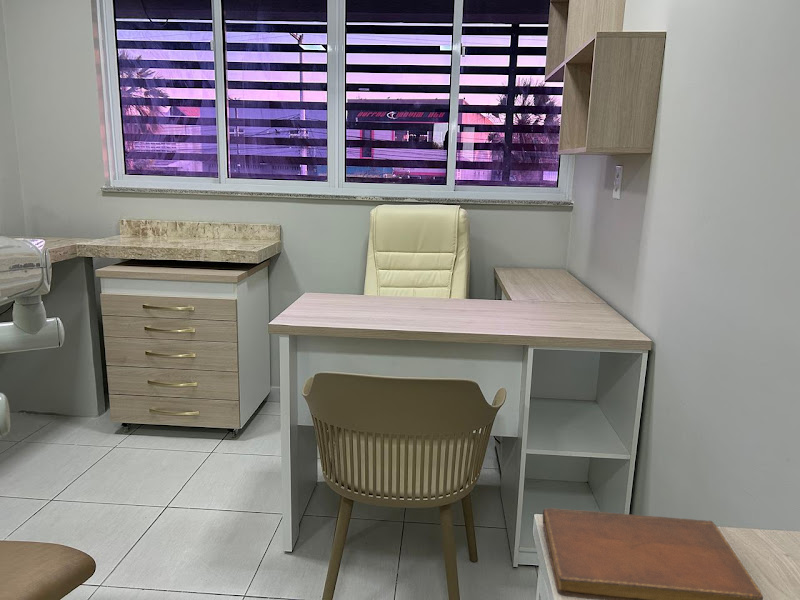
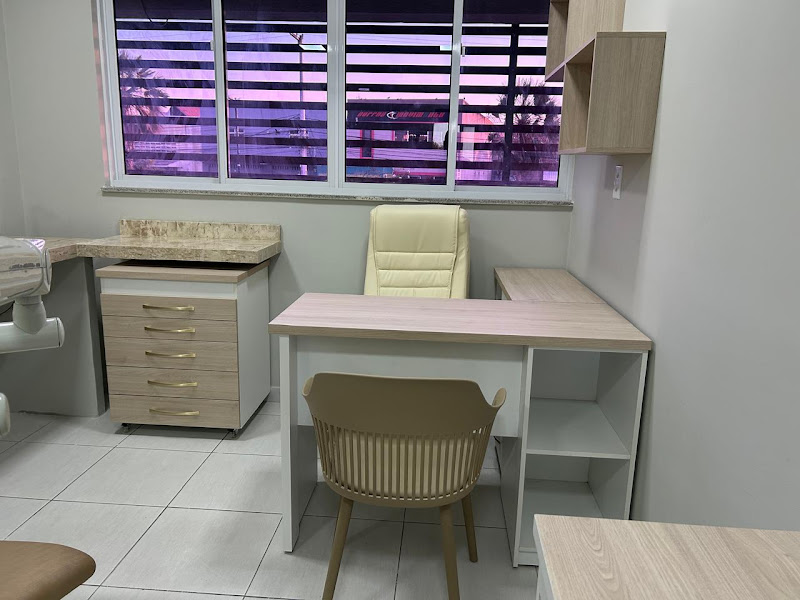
- notebook [542,507,764,600]
